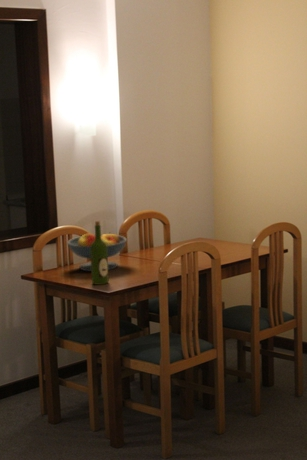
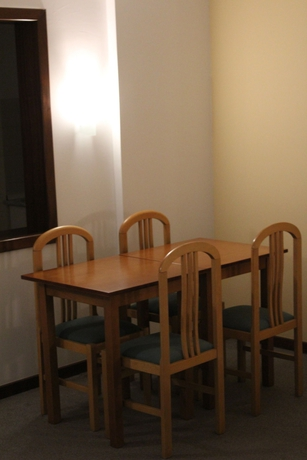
- wine bottle [90,220,110,286]
- fruit bowl [66,233,128,272]
